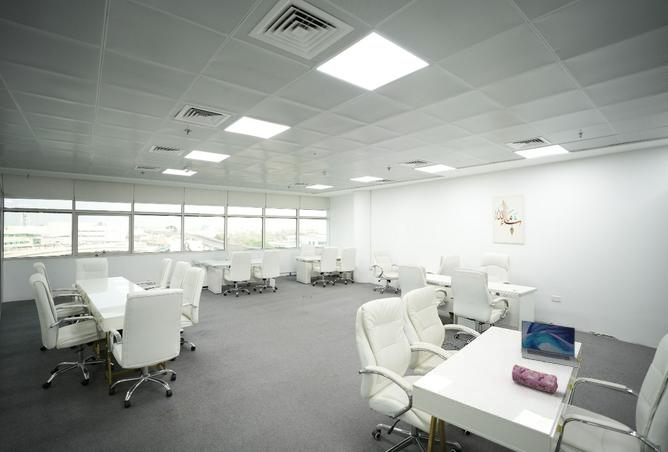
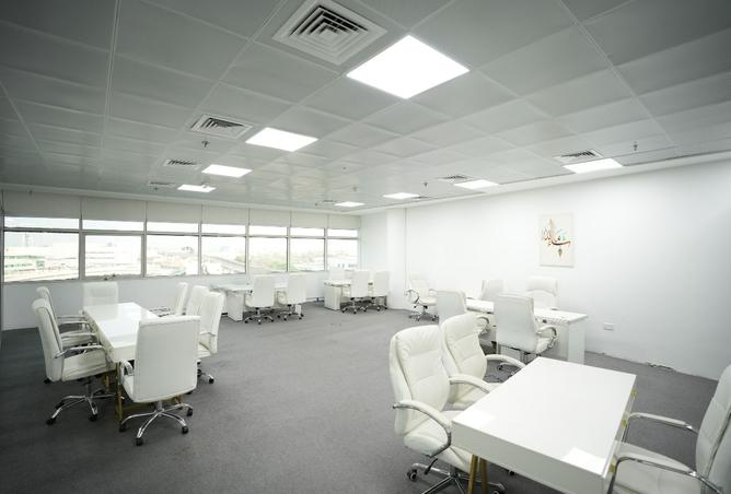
- laptop [520,320,581,369]
- pencil case [511,364,559,394]
